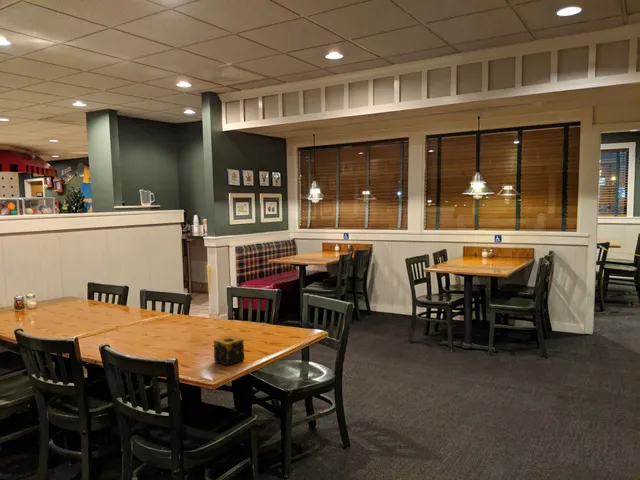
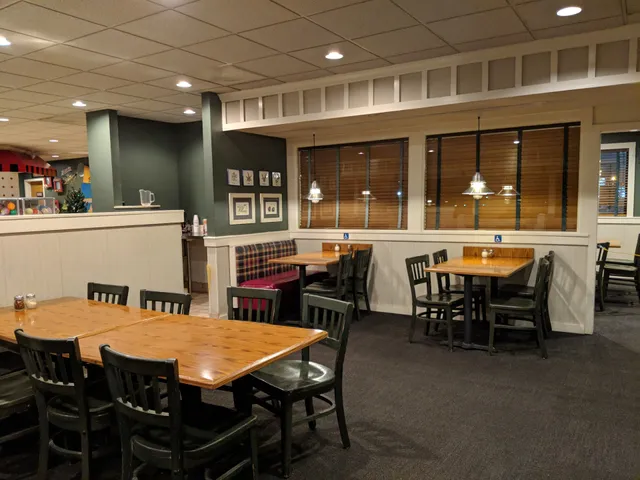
- candle [213,335,246,367]
